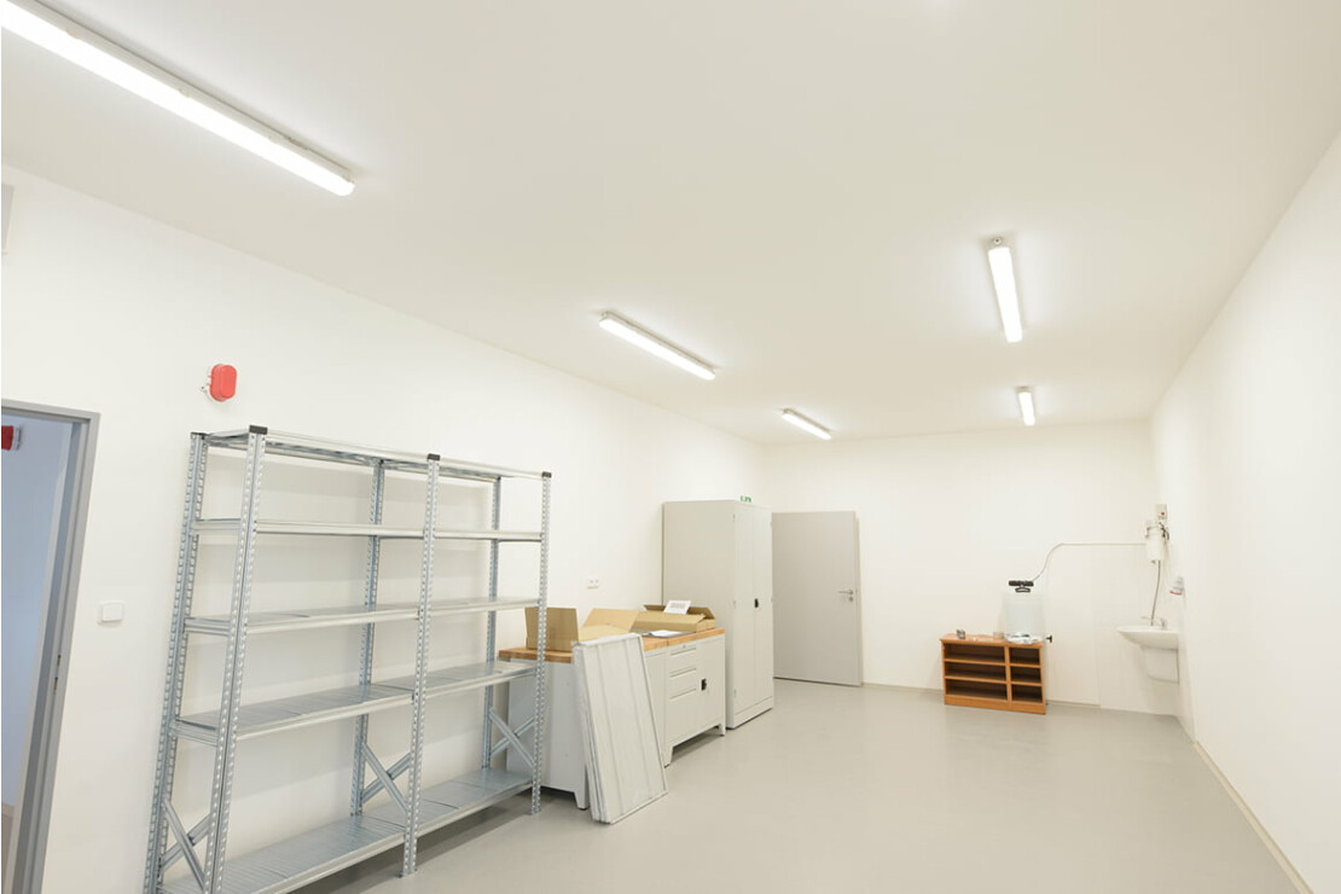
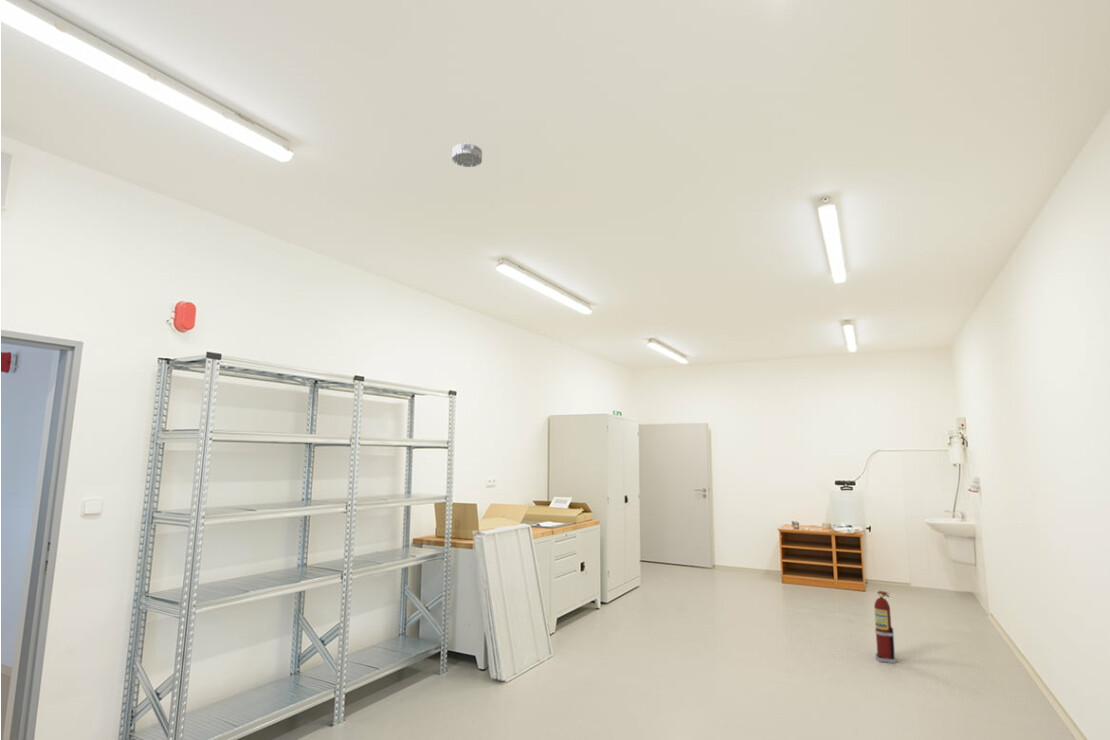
+ smoke detector [451,142,483,168]
+ fire extinguisher [873,590,897,664]
